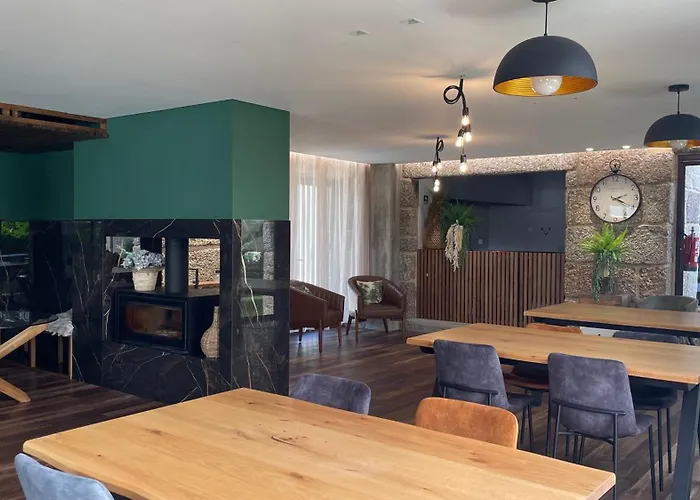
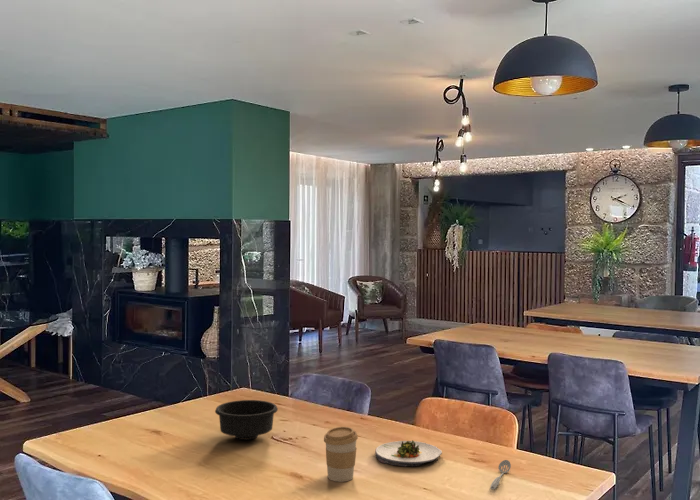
+ salad plate [374,439,443,467]
+ coffee cup [323,426,359,483]
+ bowl [214,399,279,441]
+ spoon [489,459,512,490]
